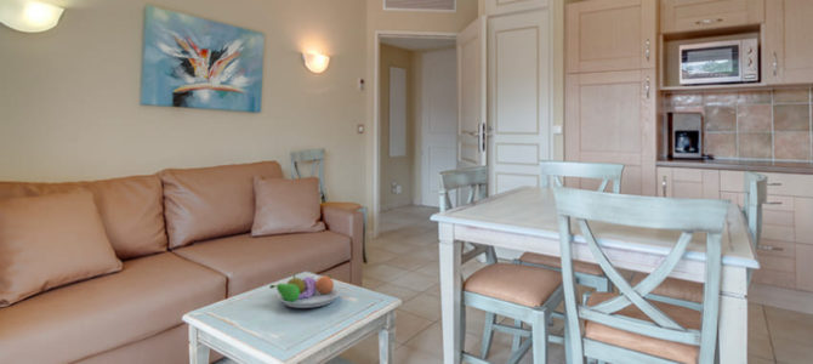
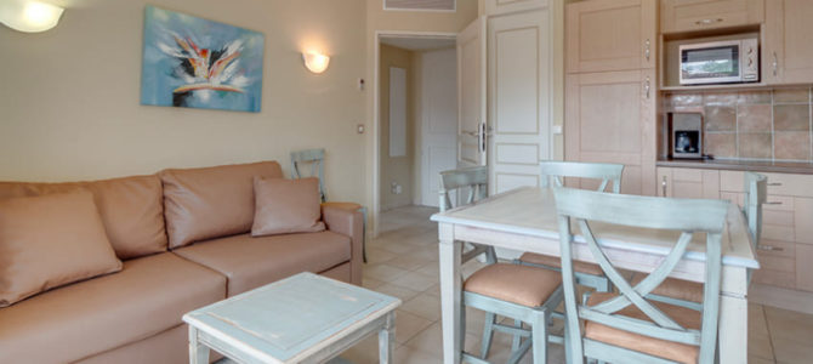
- fruit bowl [268,273,341,309]
